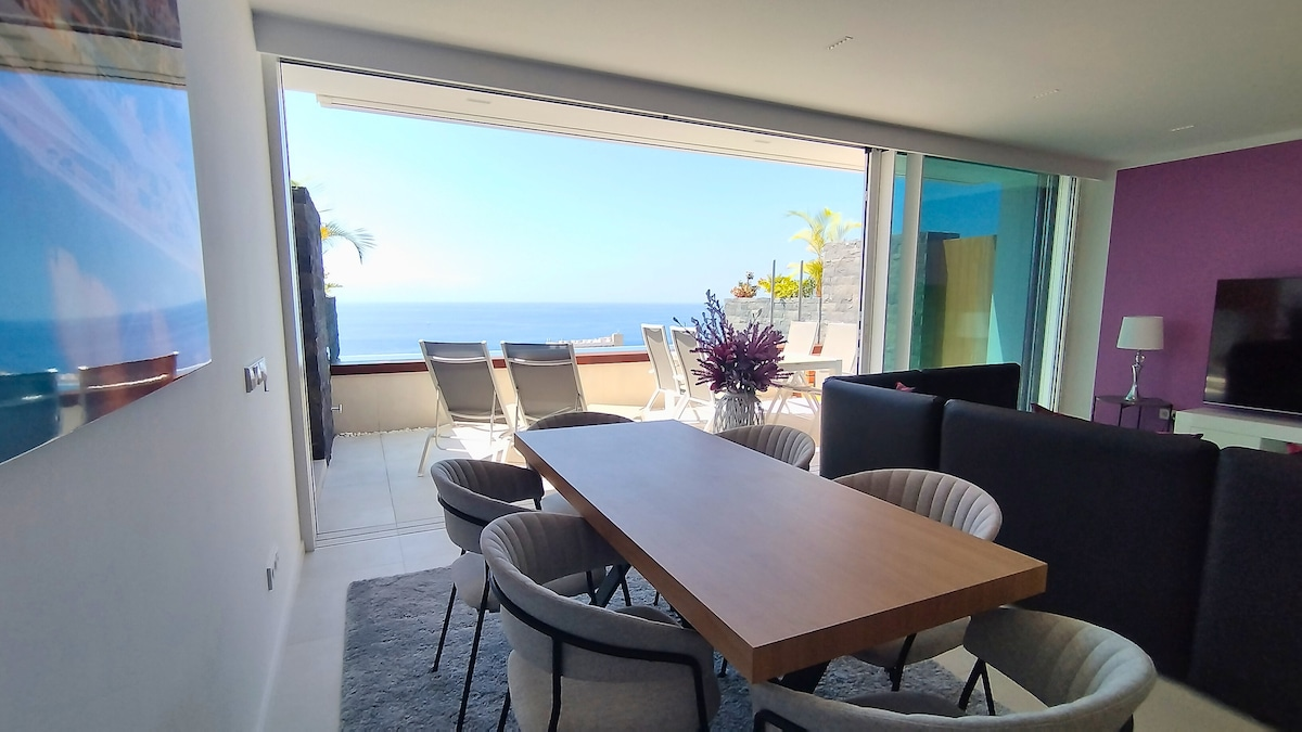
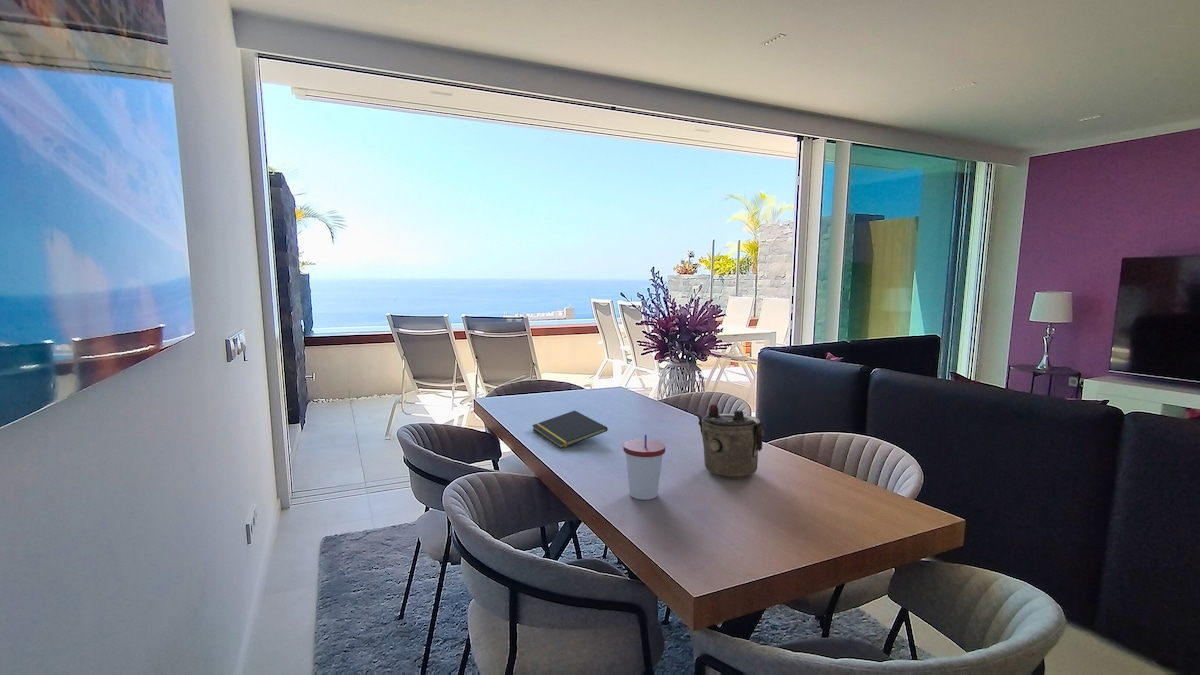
+ cup [622,434,666,501]
+ teapot [693,403,765,482]
+ notepad [531,410,609,449]
